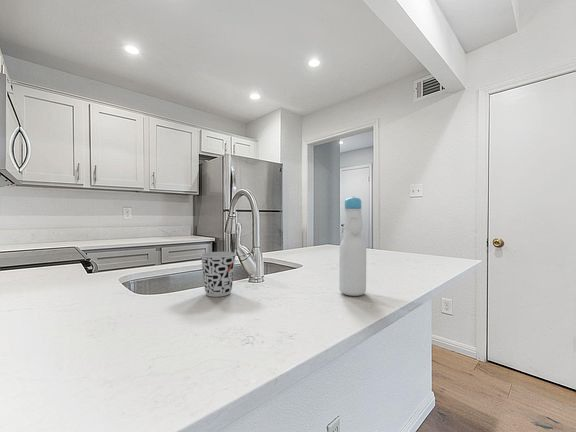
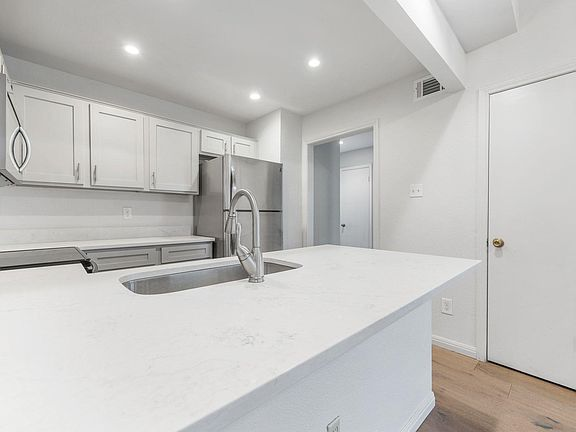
- cup [199,251,237,298]
- bottle [338,195,367,297]
